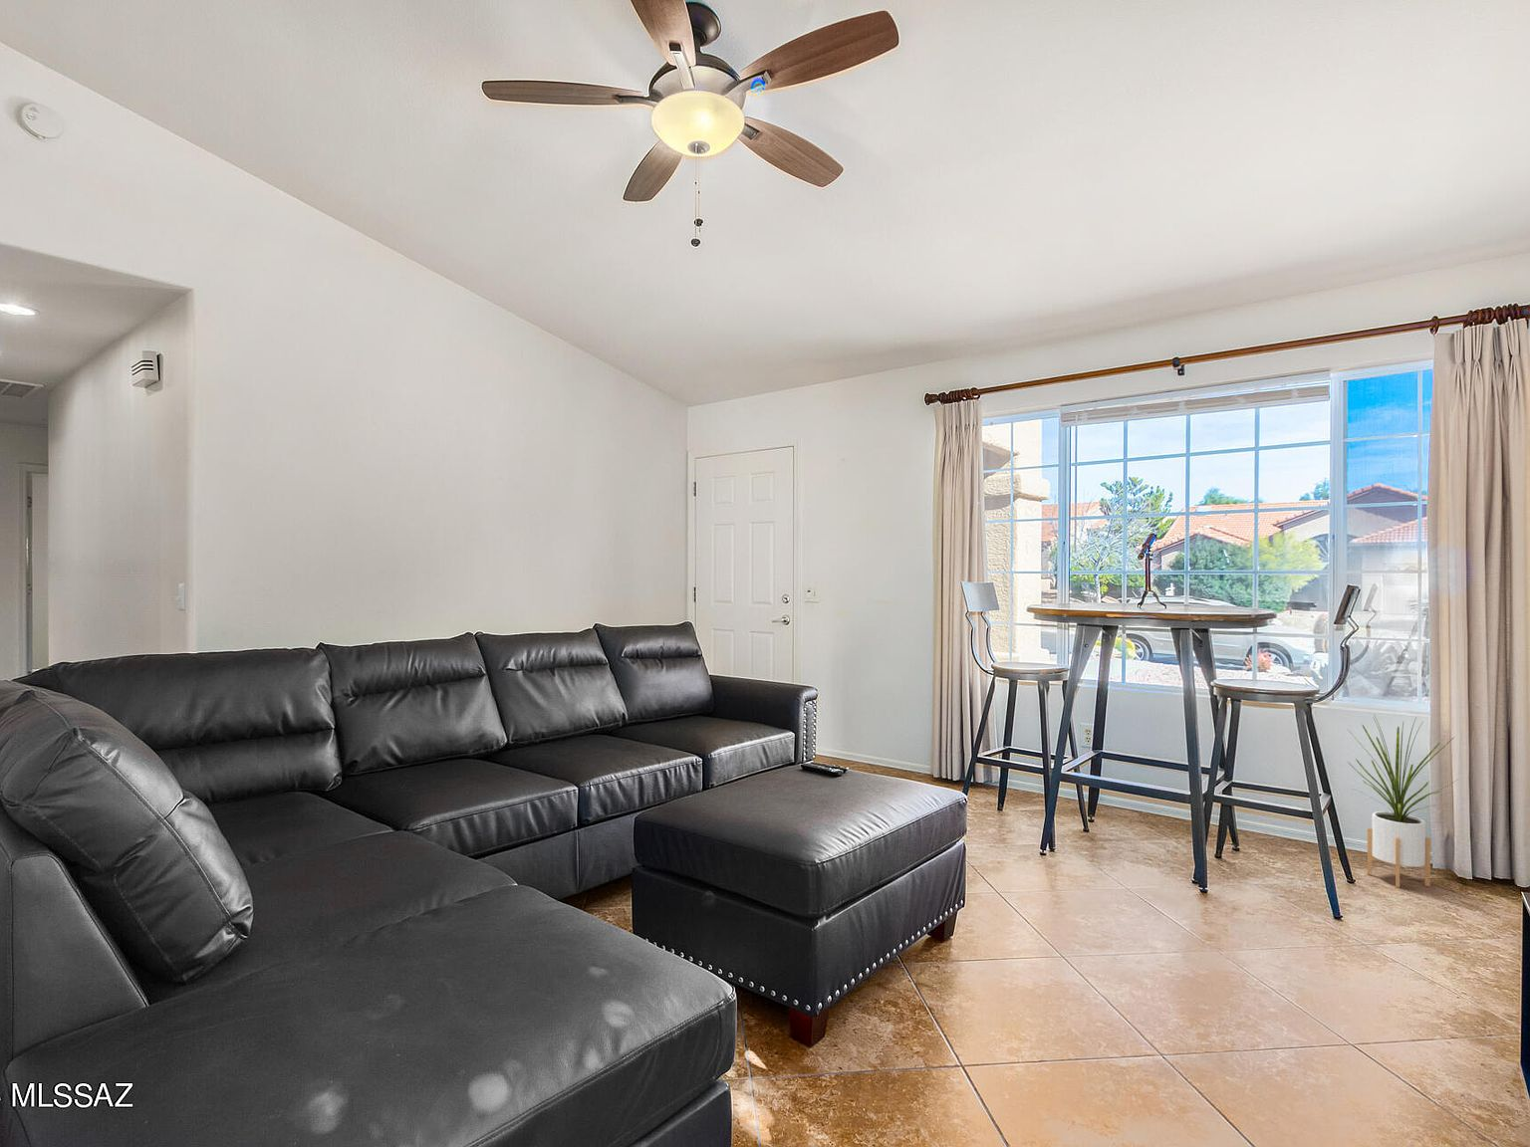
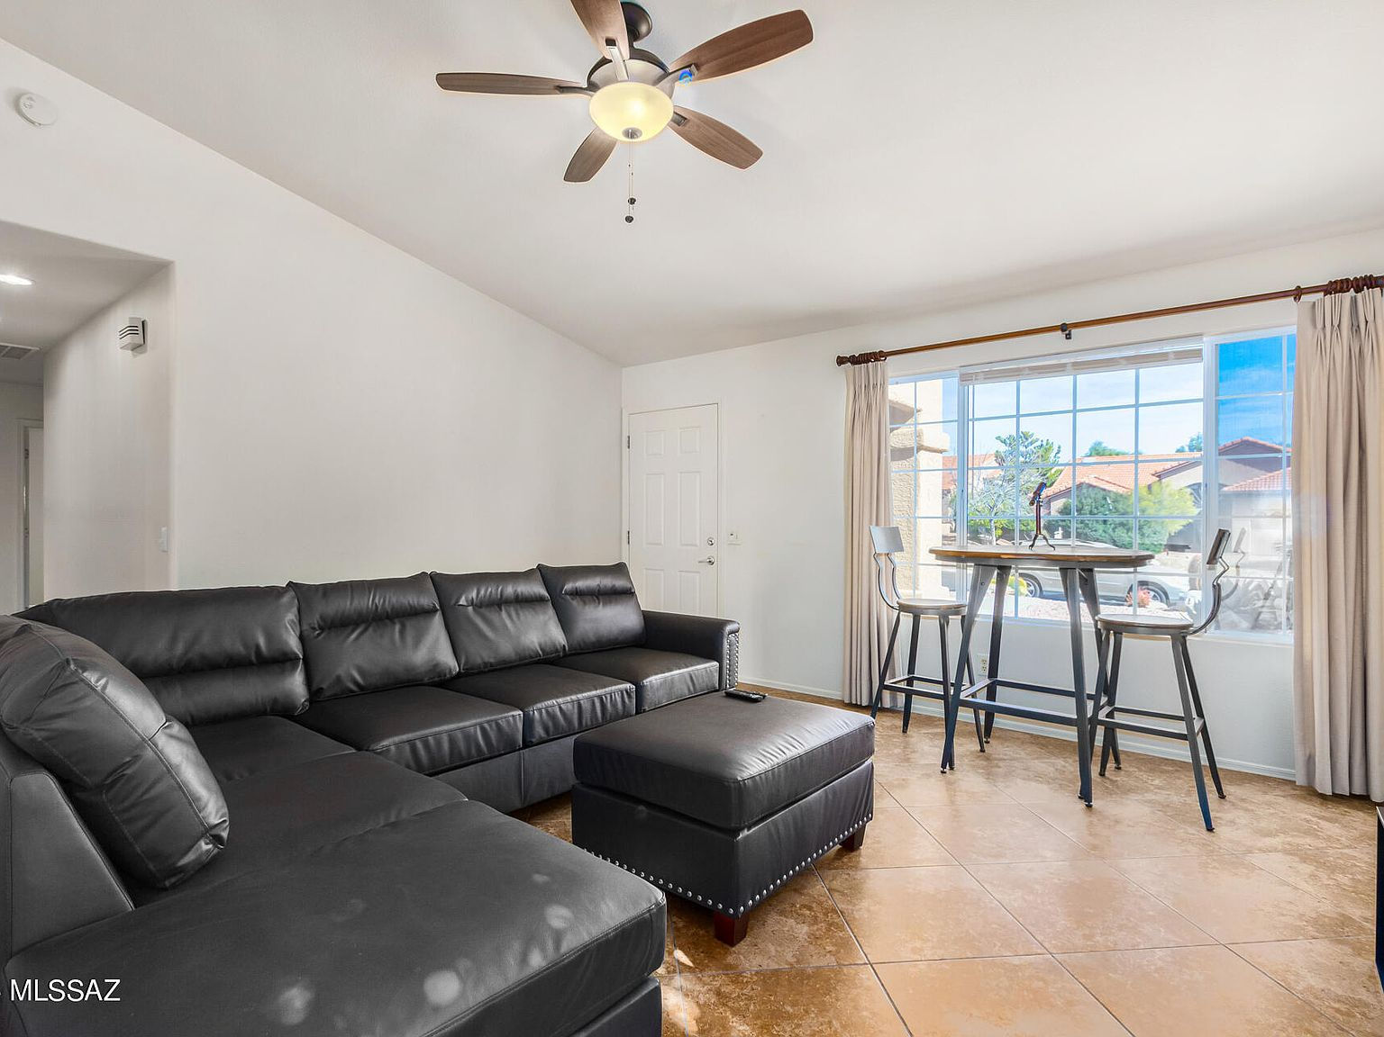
- house plant [1347,714,1458,888]
